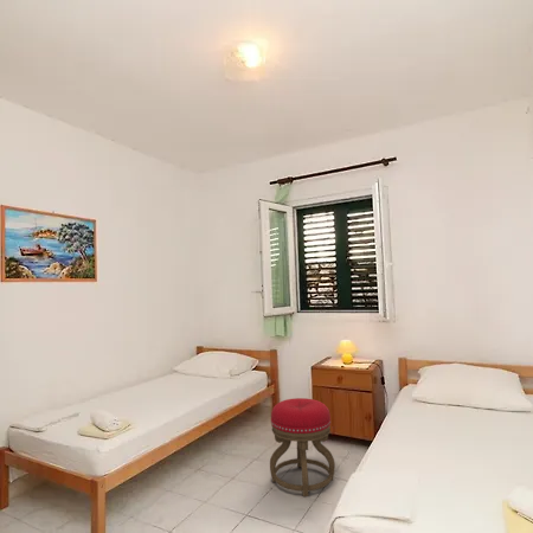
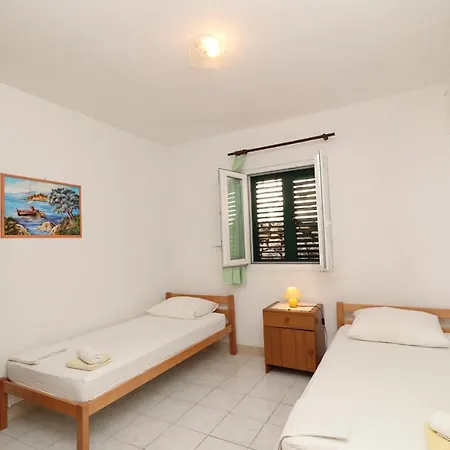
- stool [269,397,336,497]
